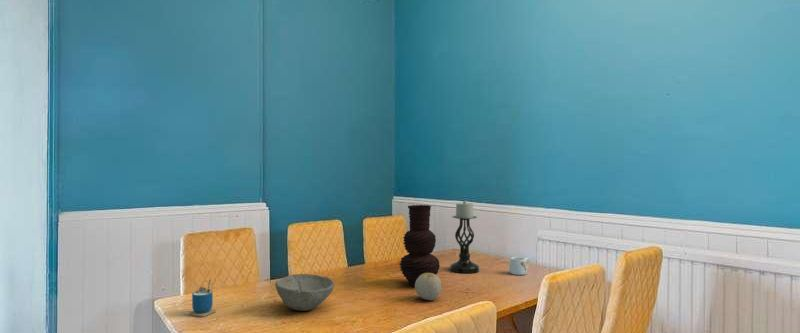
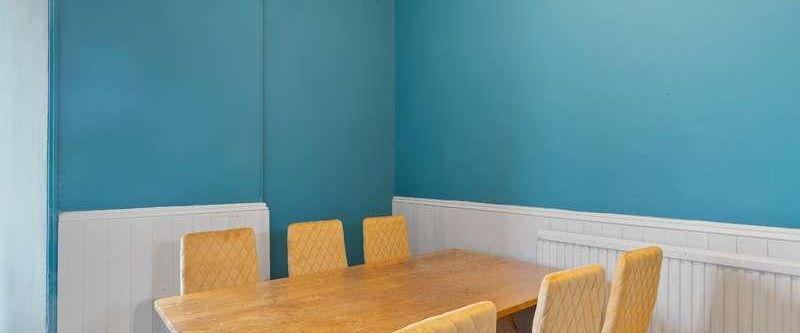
- fruit [414,273,443,301]
- vase [398,204,441,287]
- bowl [274,273,335,312]
- candle holder [449,200,480,274]
- mug [508,256,530,276]
- cup [188,278,217,318]
